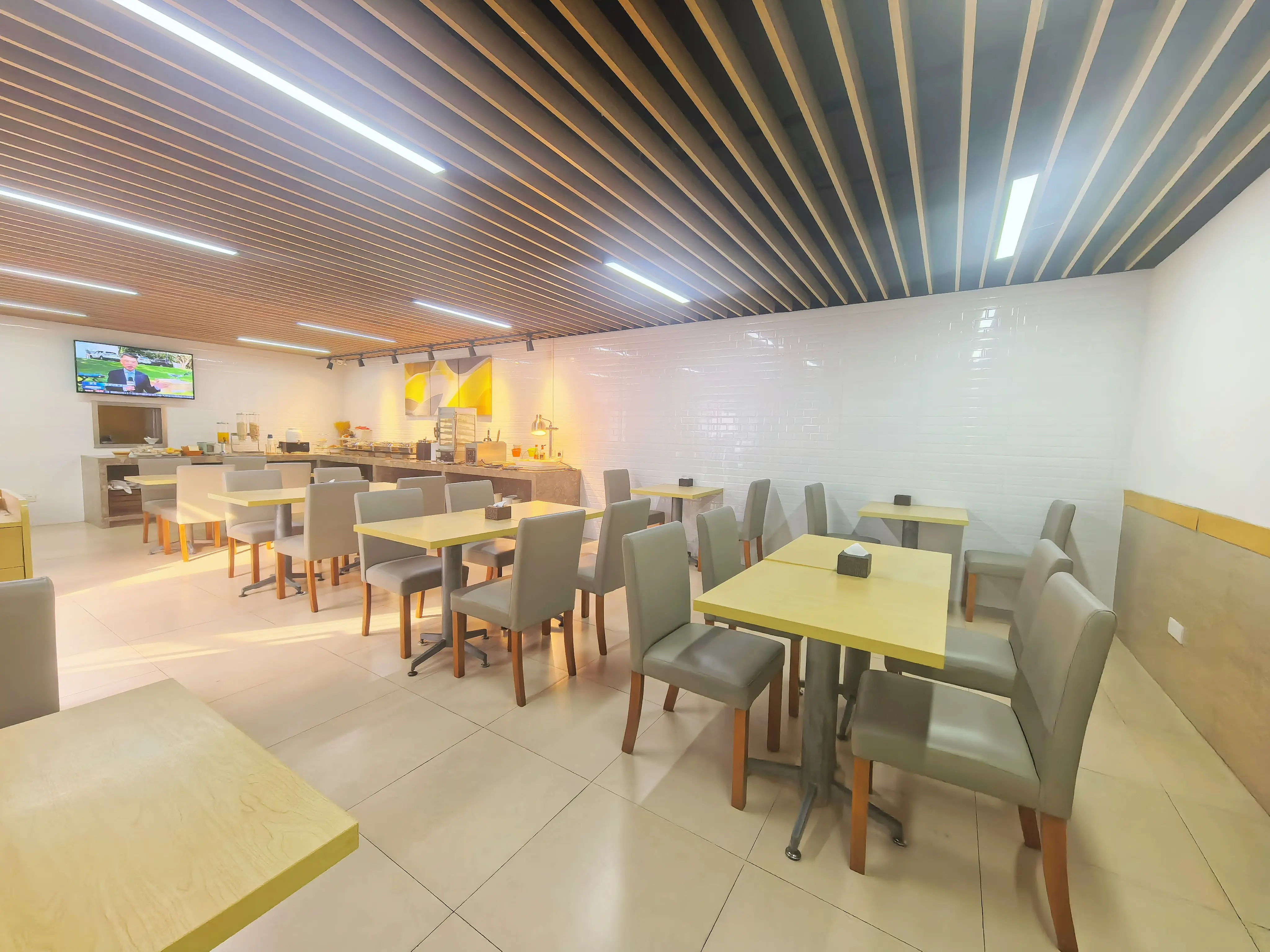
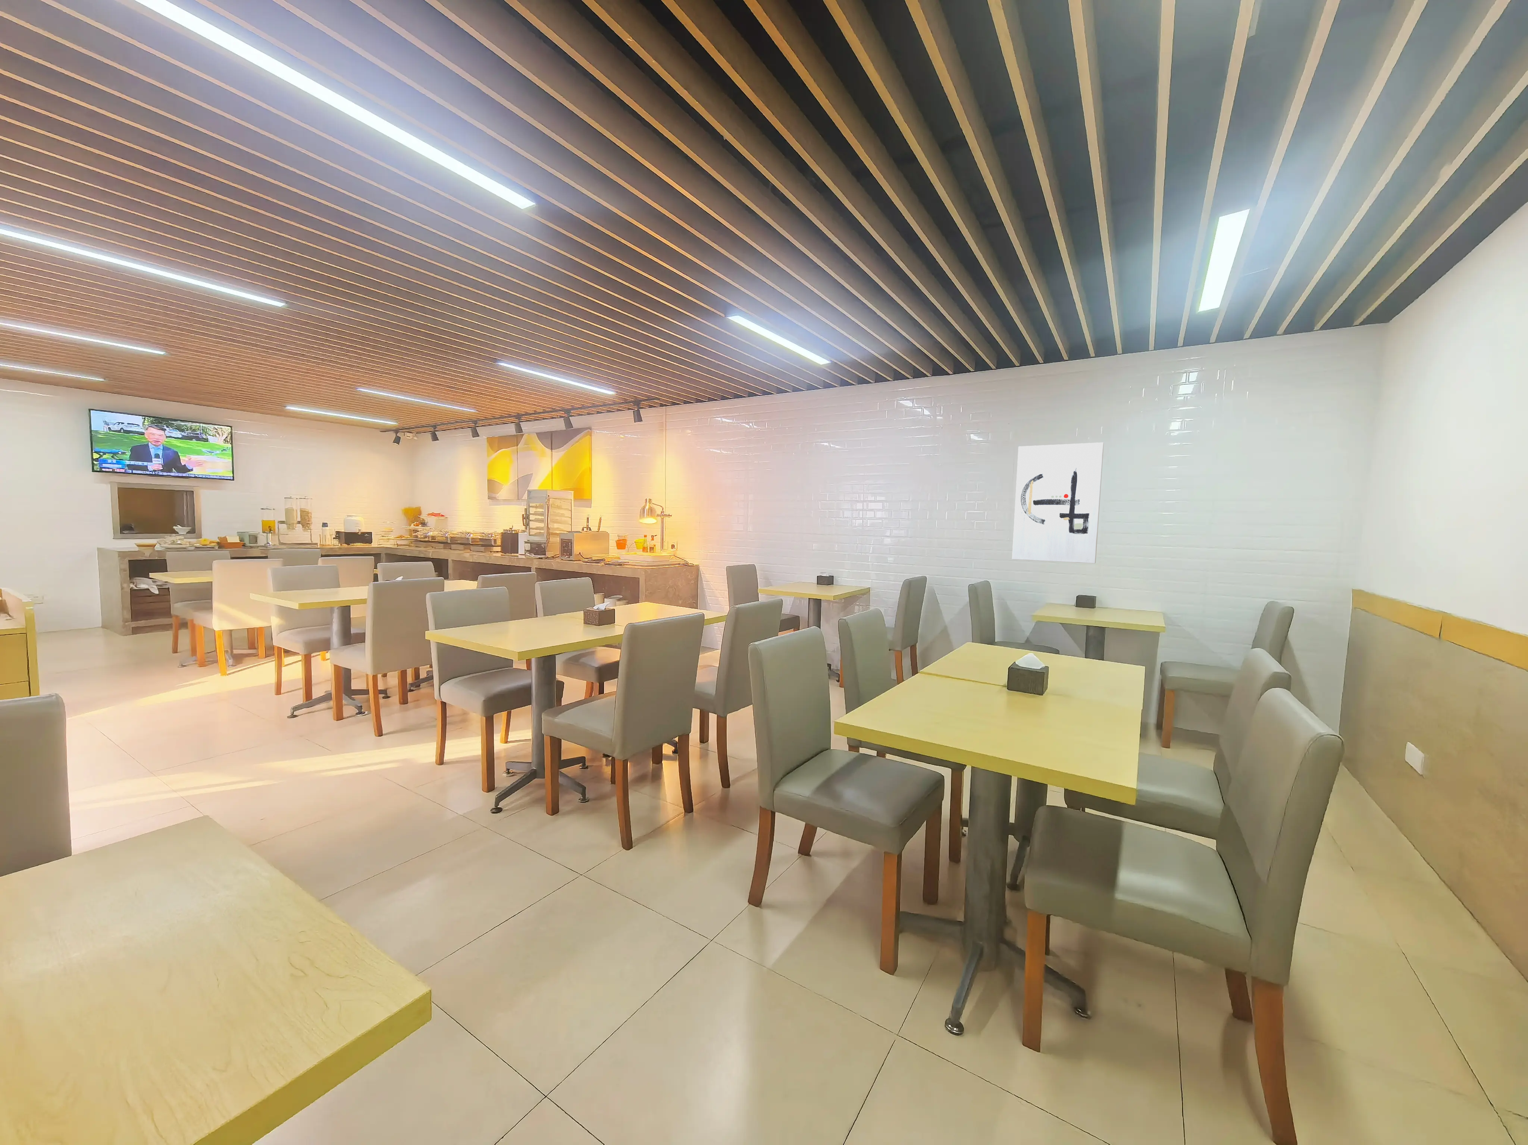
+ wall art [1012,443,1104,564]
